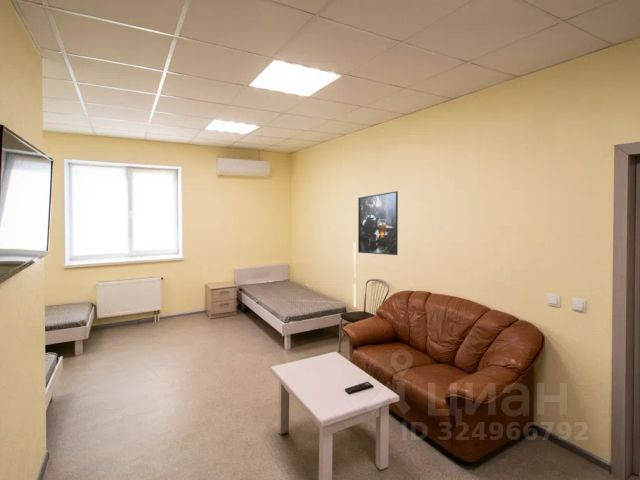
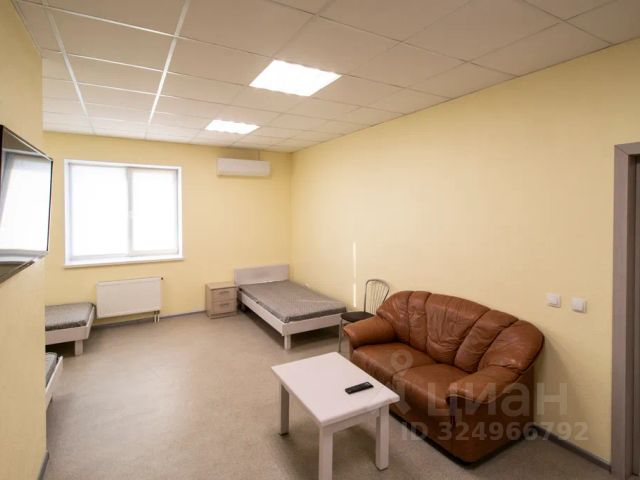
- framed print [357,190,399,256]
